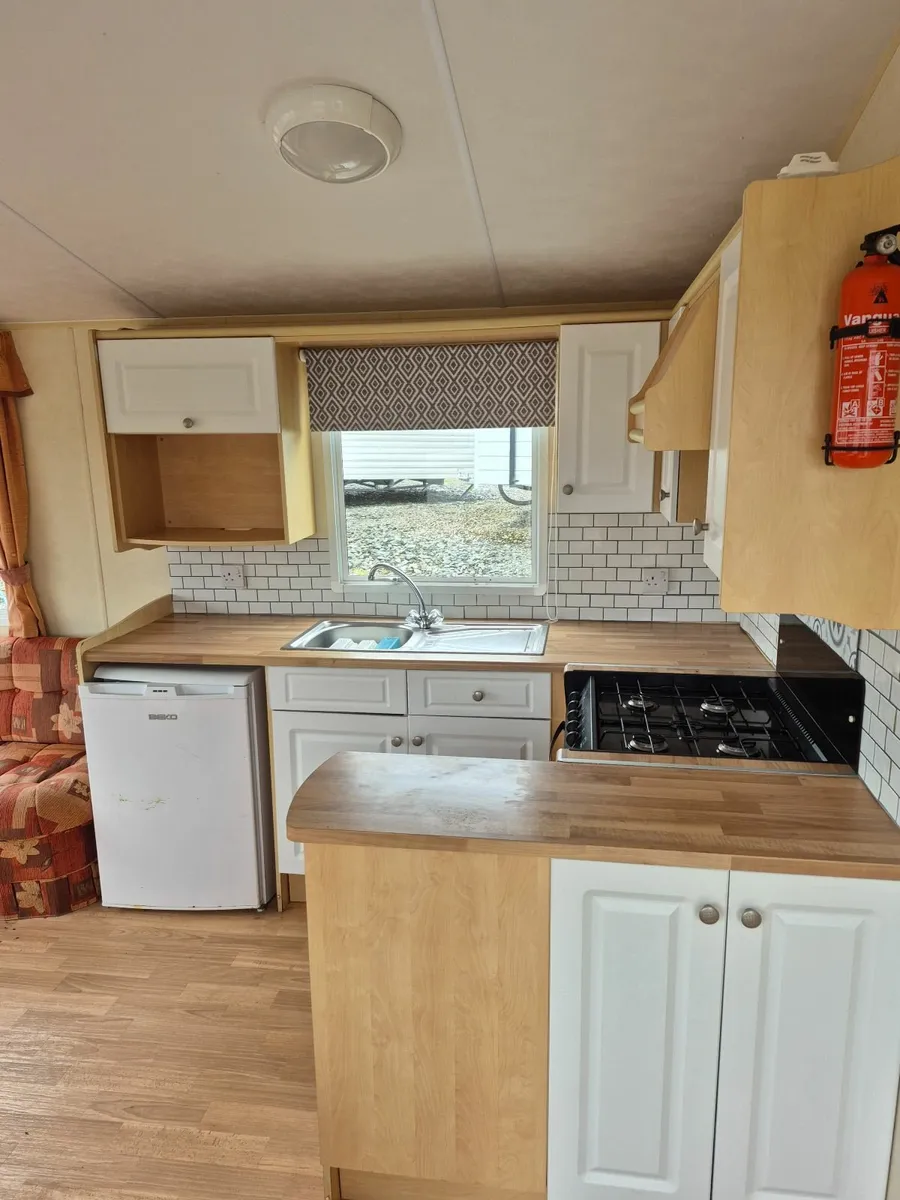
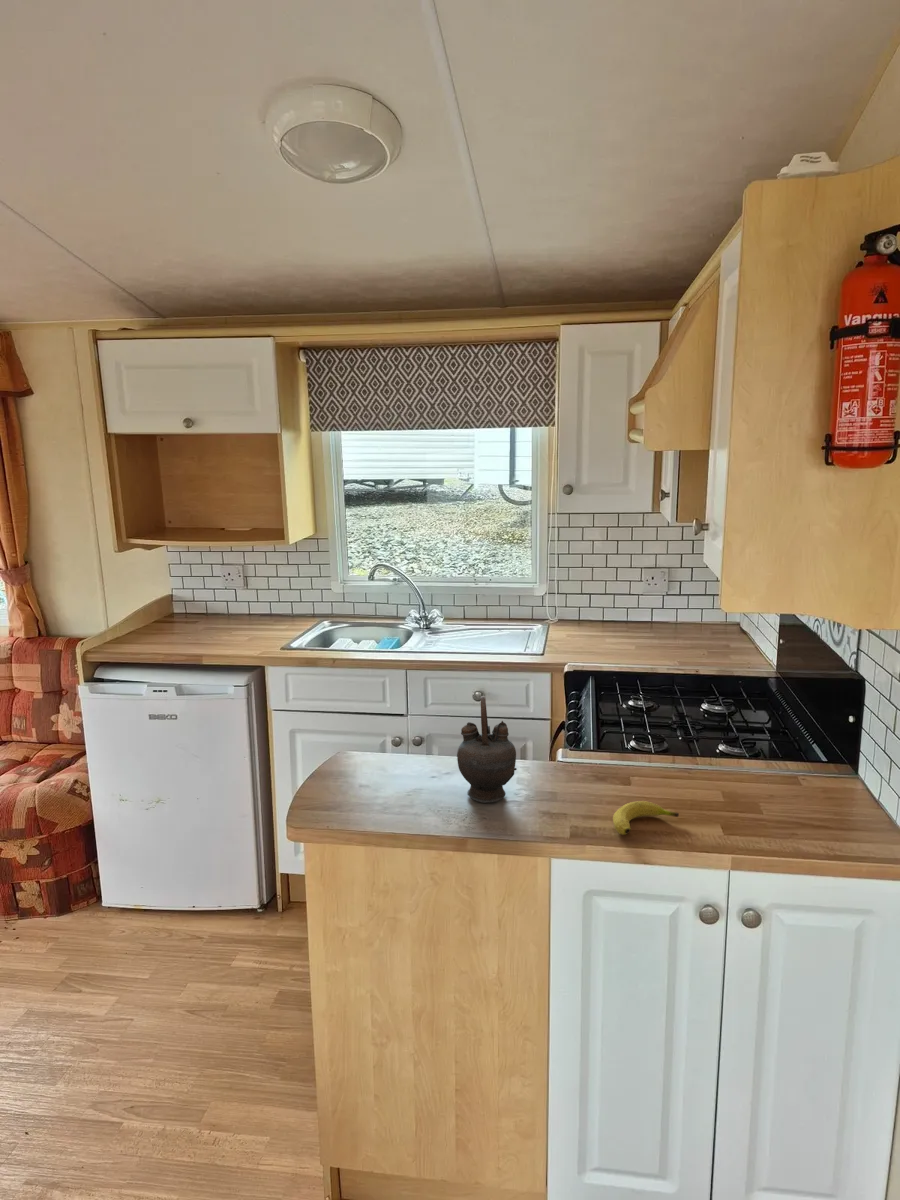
+ teapot [456,695,518,804]
+ fruit [612,800,680,835]
